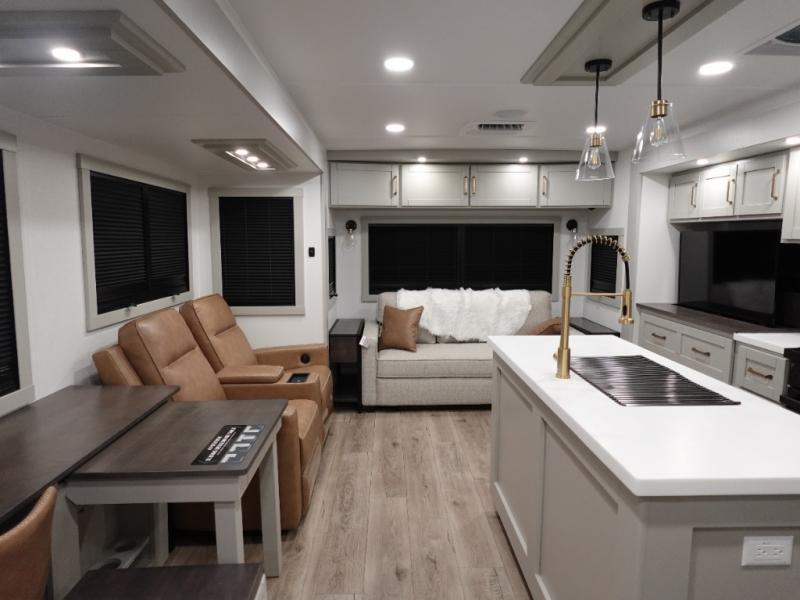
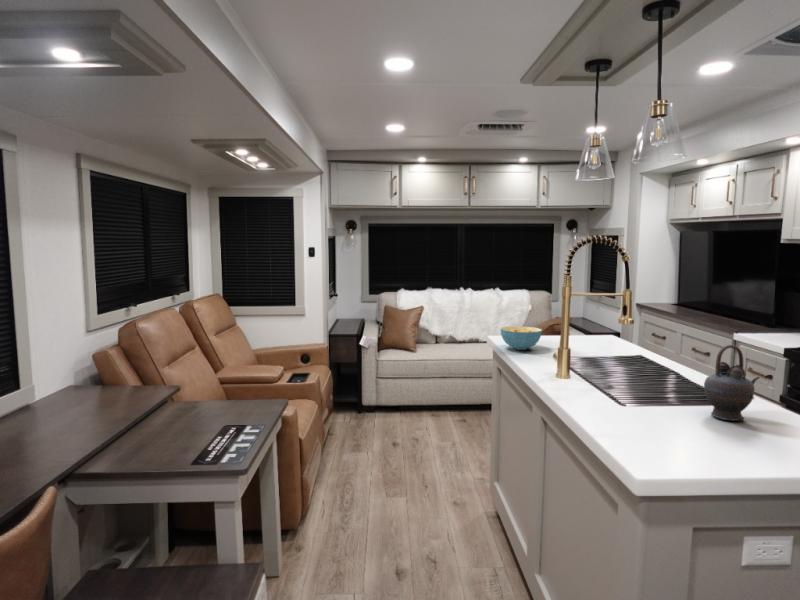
+ cereal bowl [499,325,543,351]
+ teapot [703,344,761,422]
